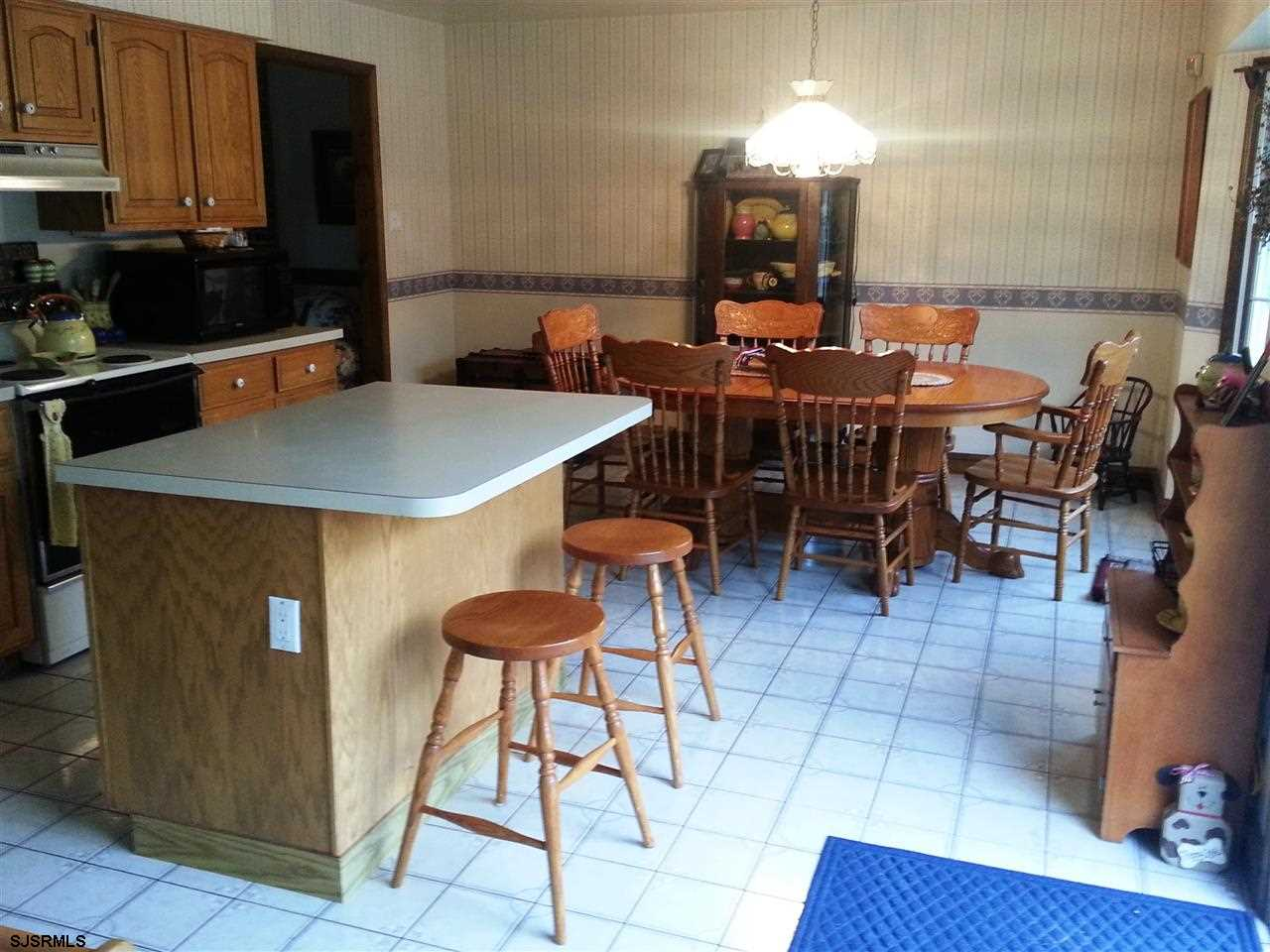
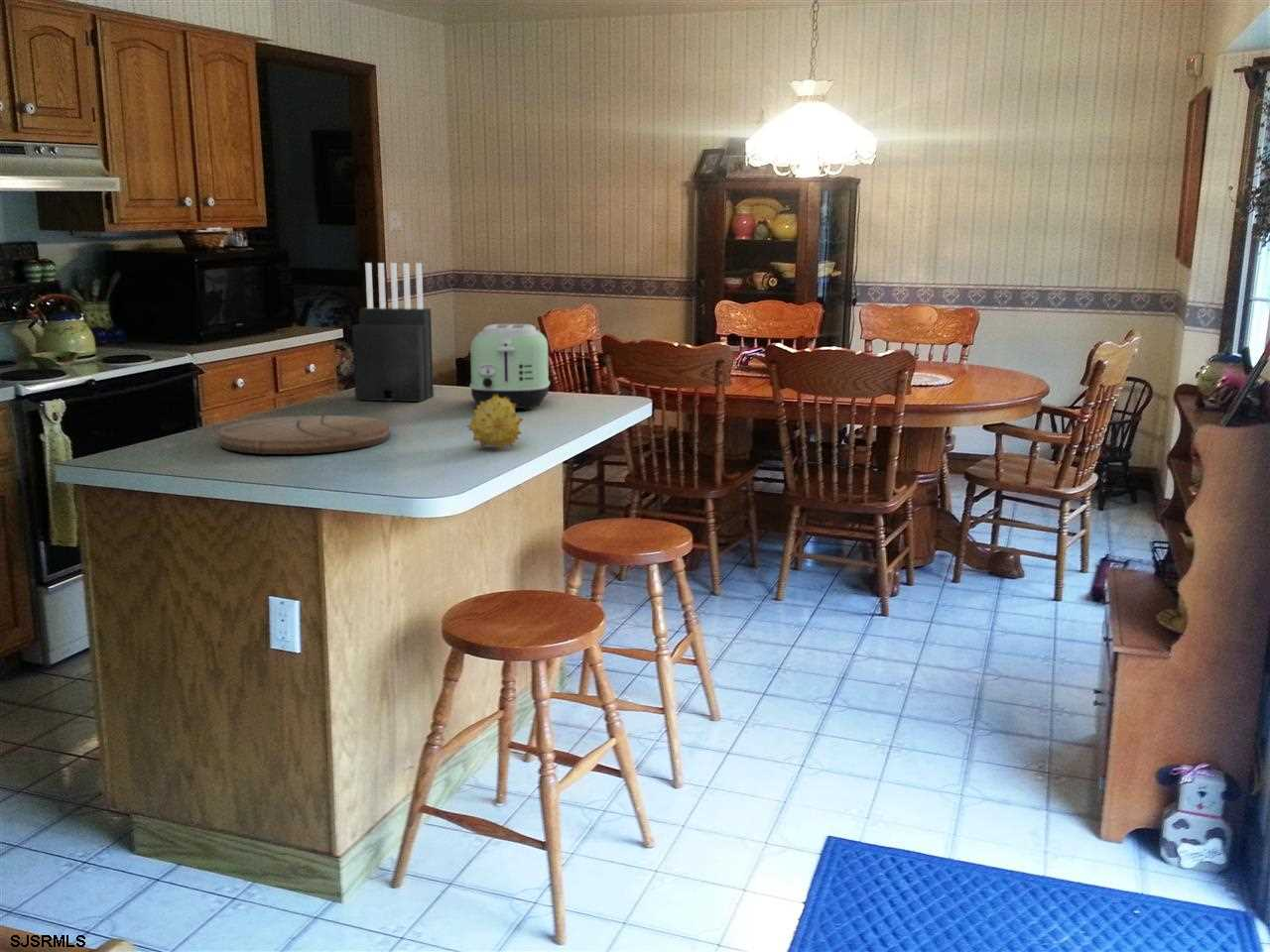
+ cutting board [217,415,390,455]
+ knife block [351,262,435,403]
+ fruit [465,394,524,451]
+ toaster [469,323,551,411]
